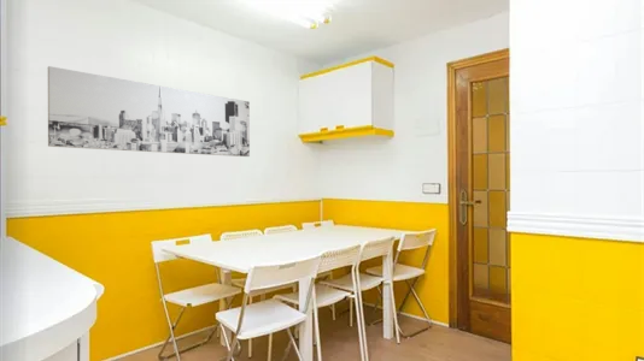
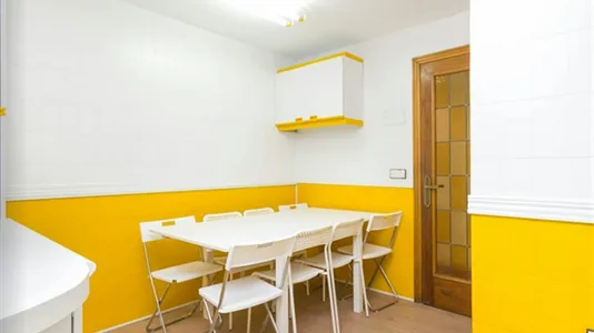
- wall art [47,65,251,158]
